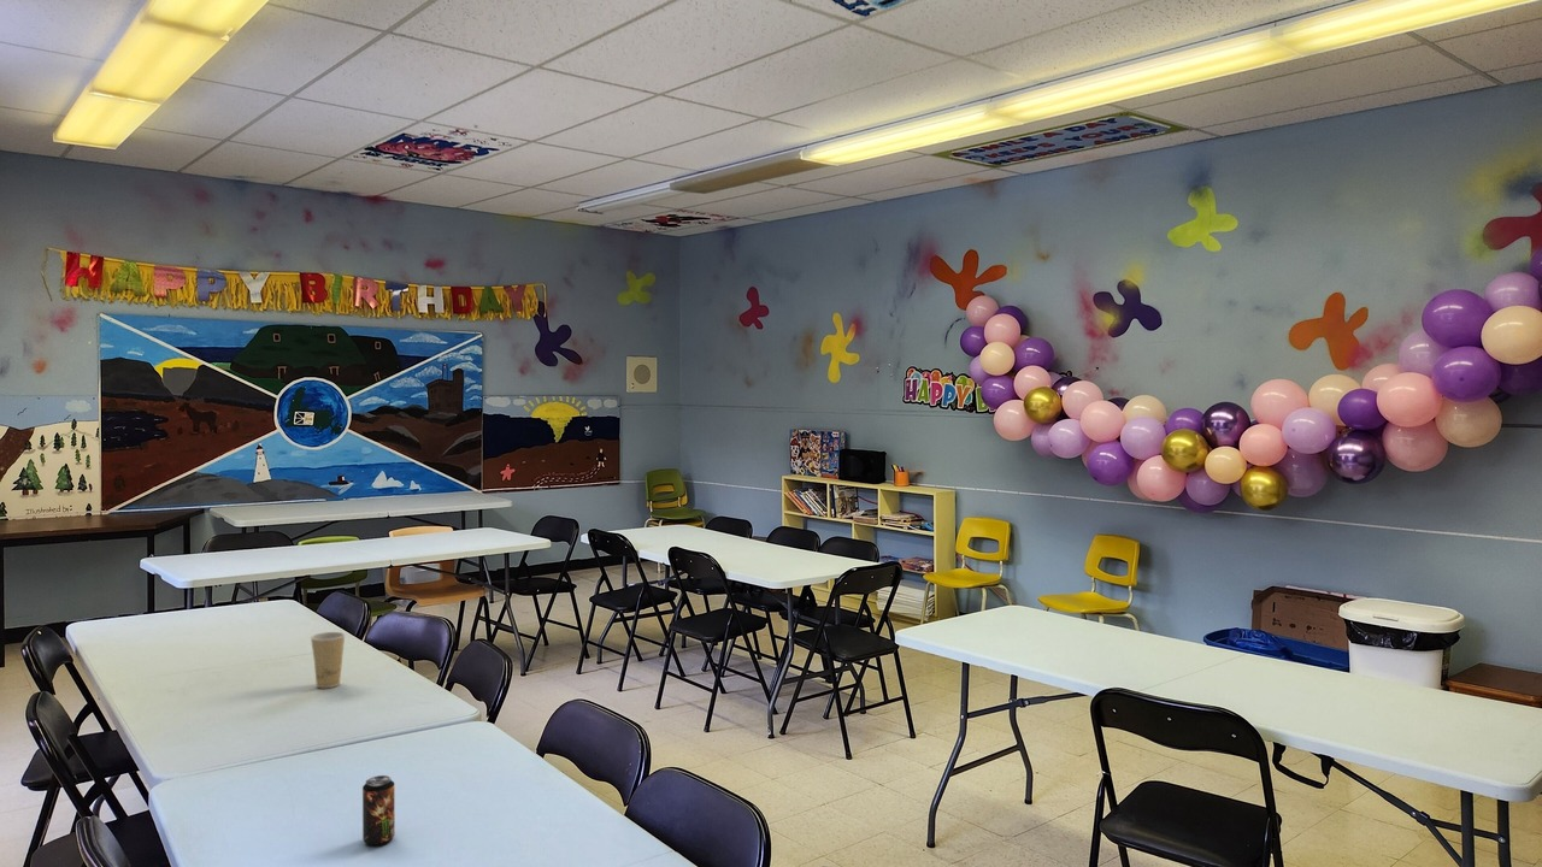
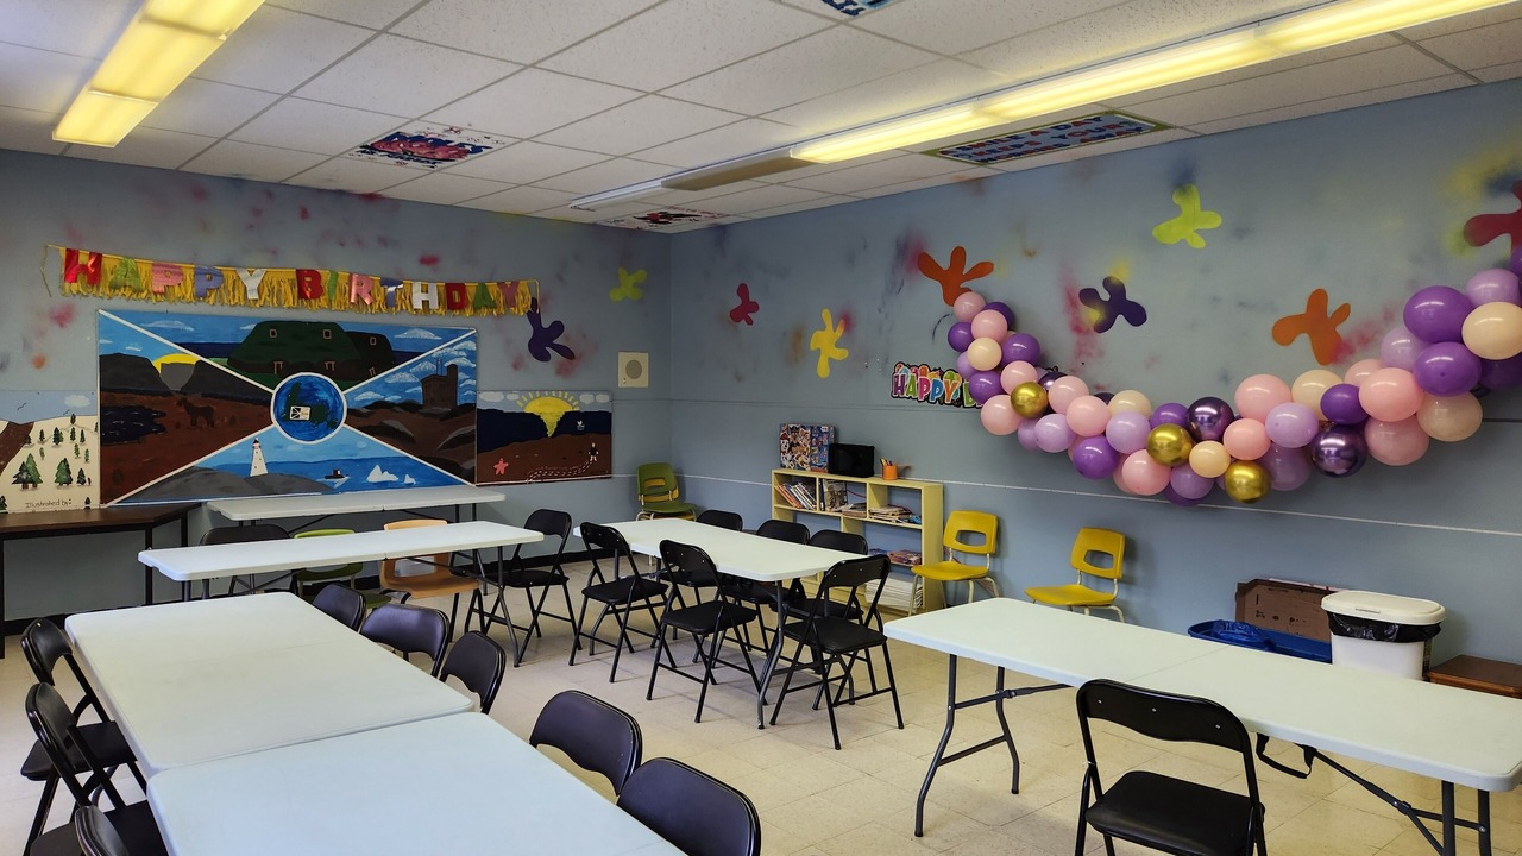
- paper cup [310,631,346,689]
- beverage can [361,774,396,848]
